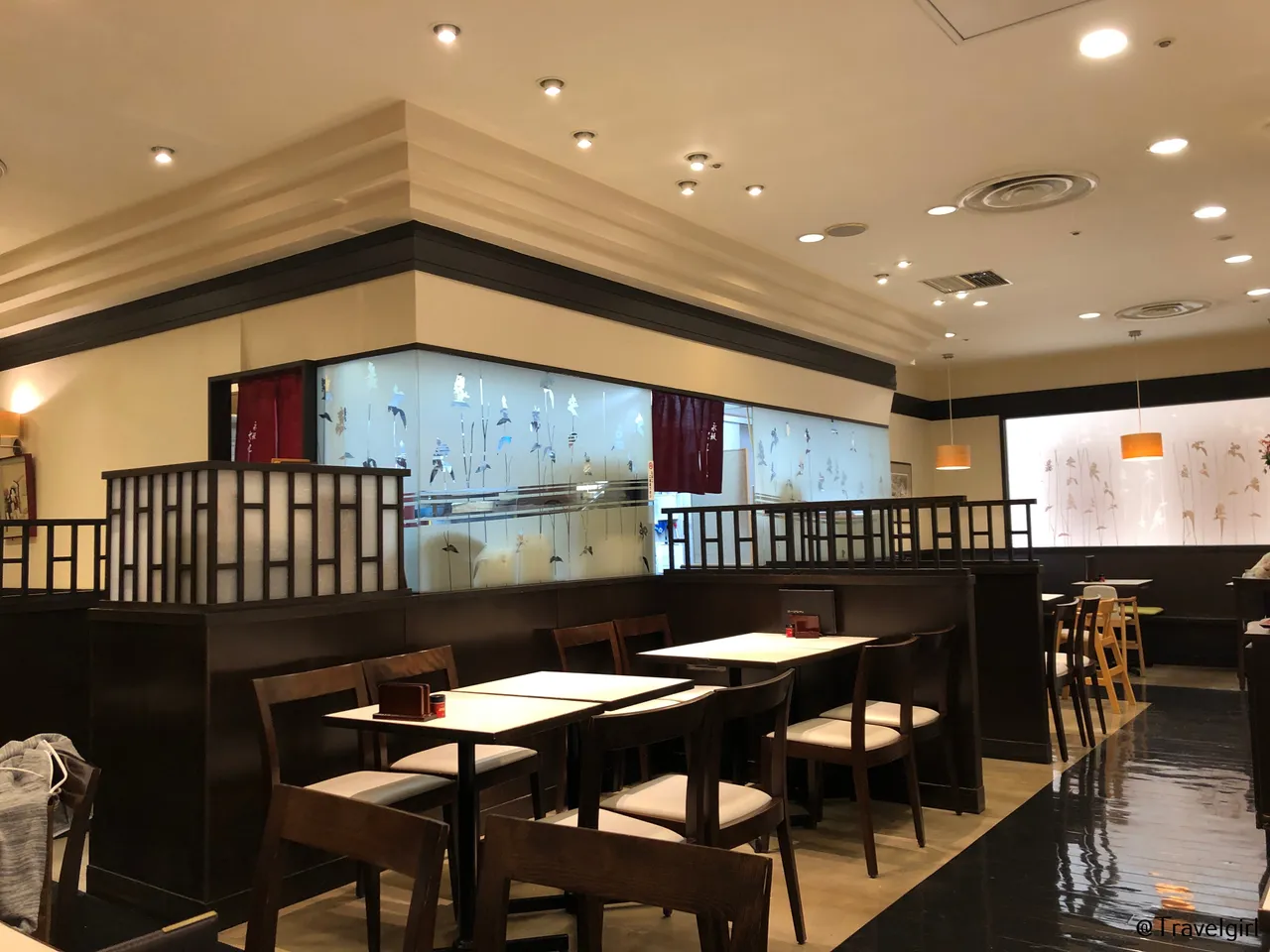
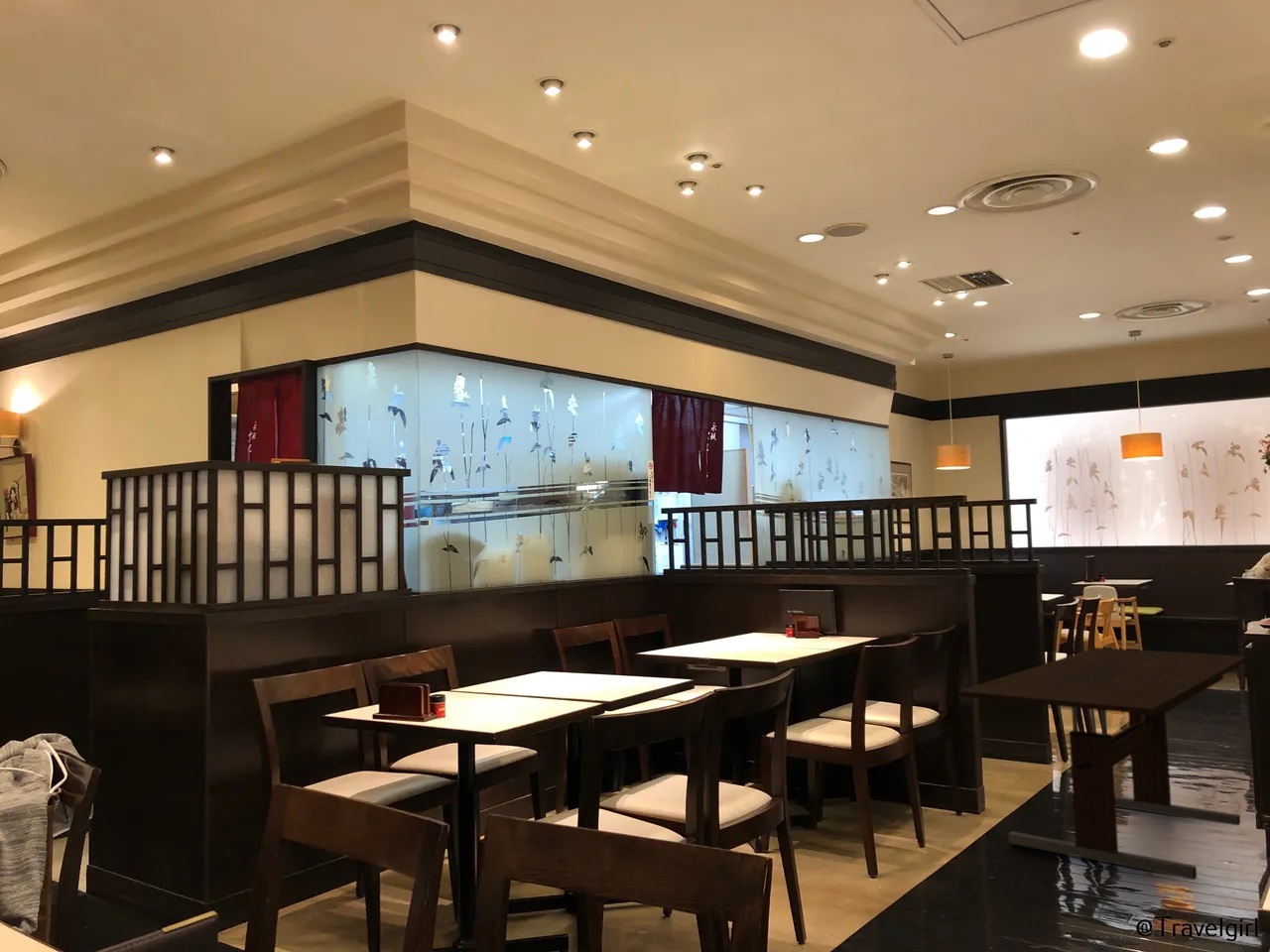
+ dining table [957,647,1246,881]
